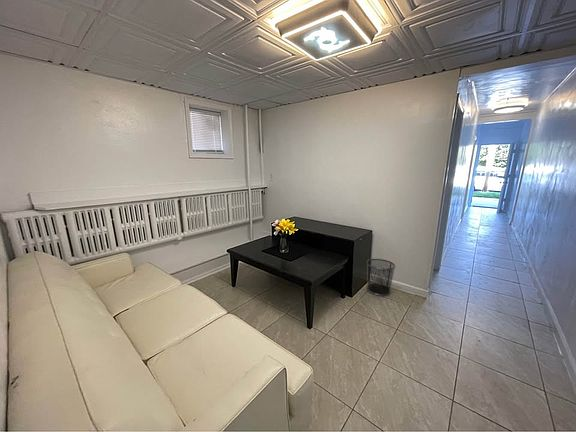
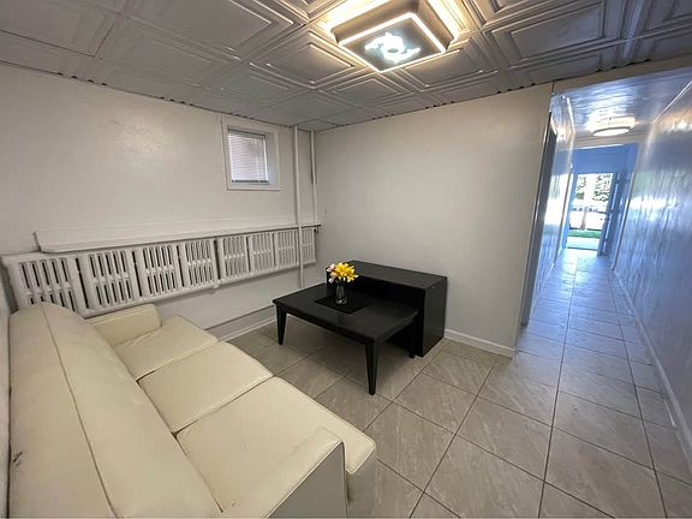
- waste bin [366,258,396,297]
